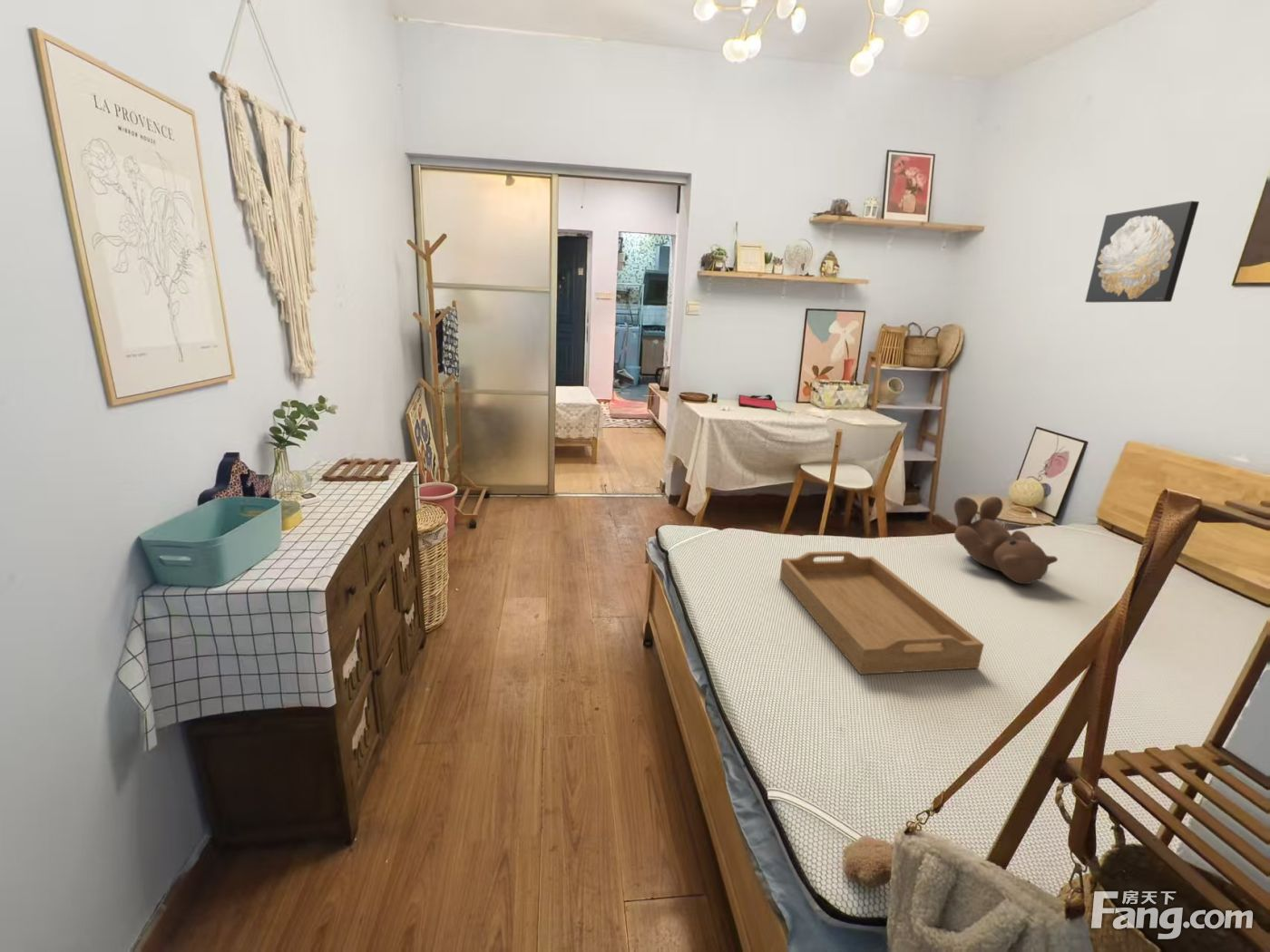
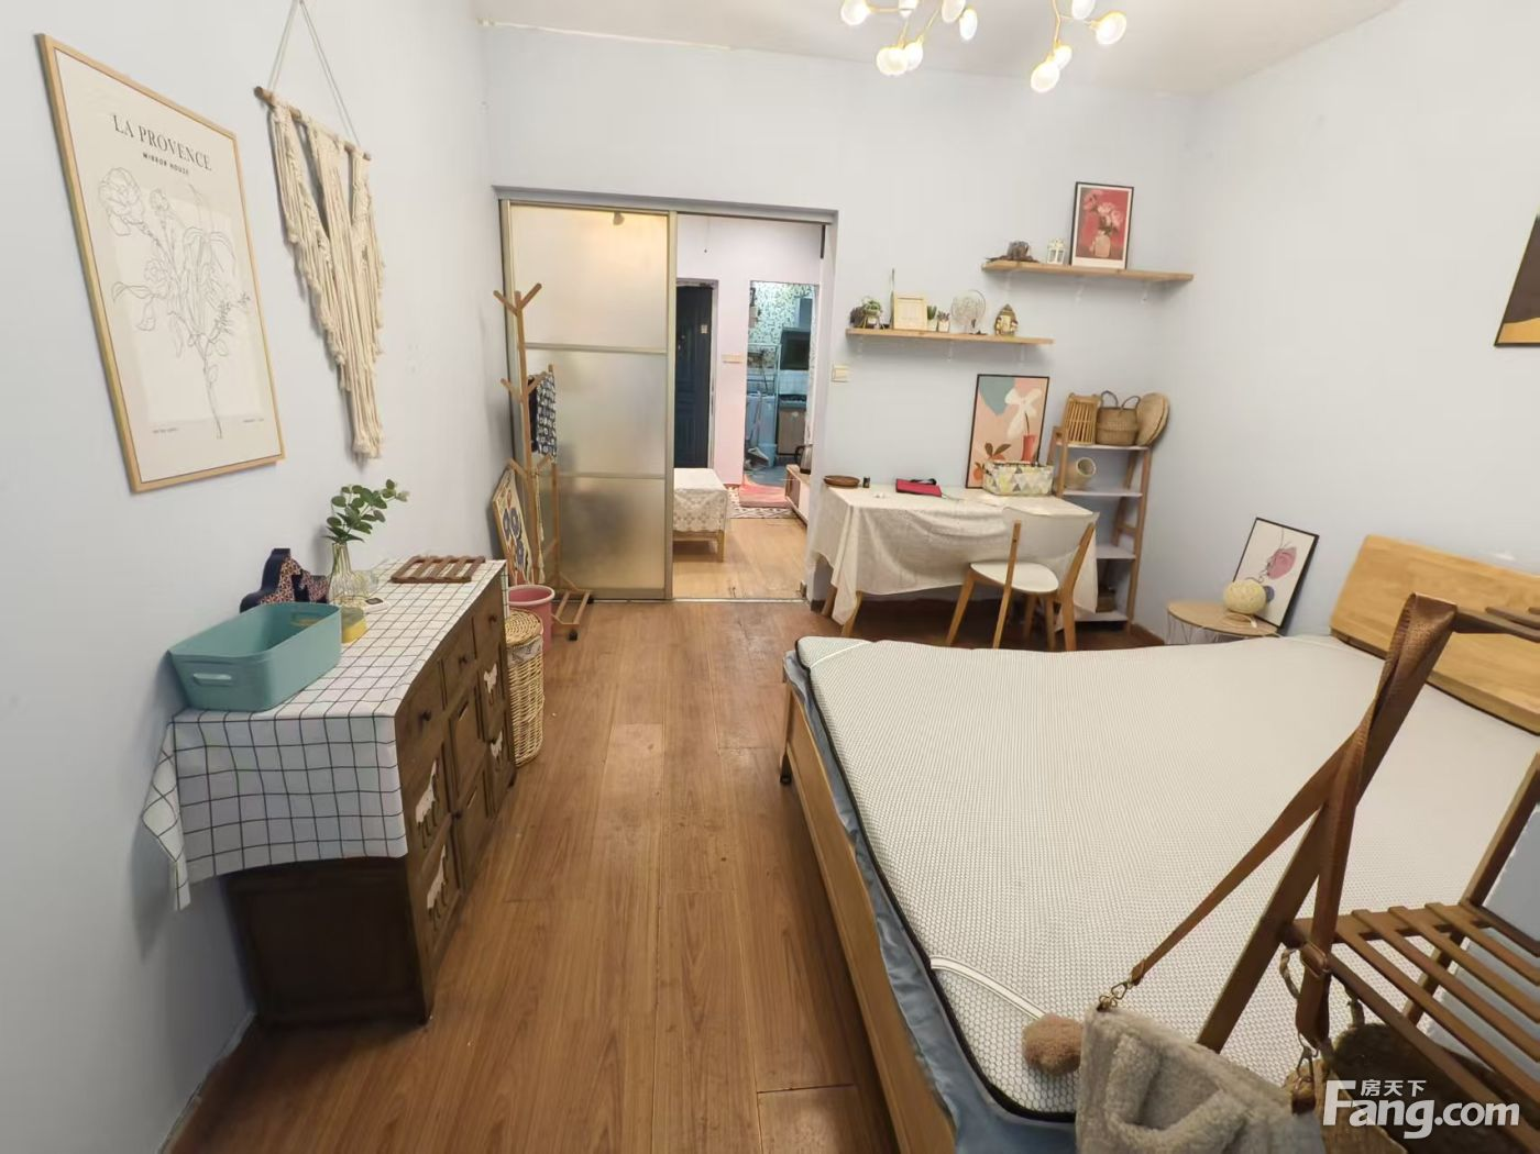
- serving tray [779,550,985,675]
- wall art [1084,200,1200,303]
- teddy bear [953,496,1059,585]
